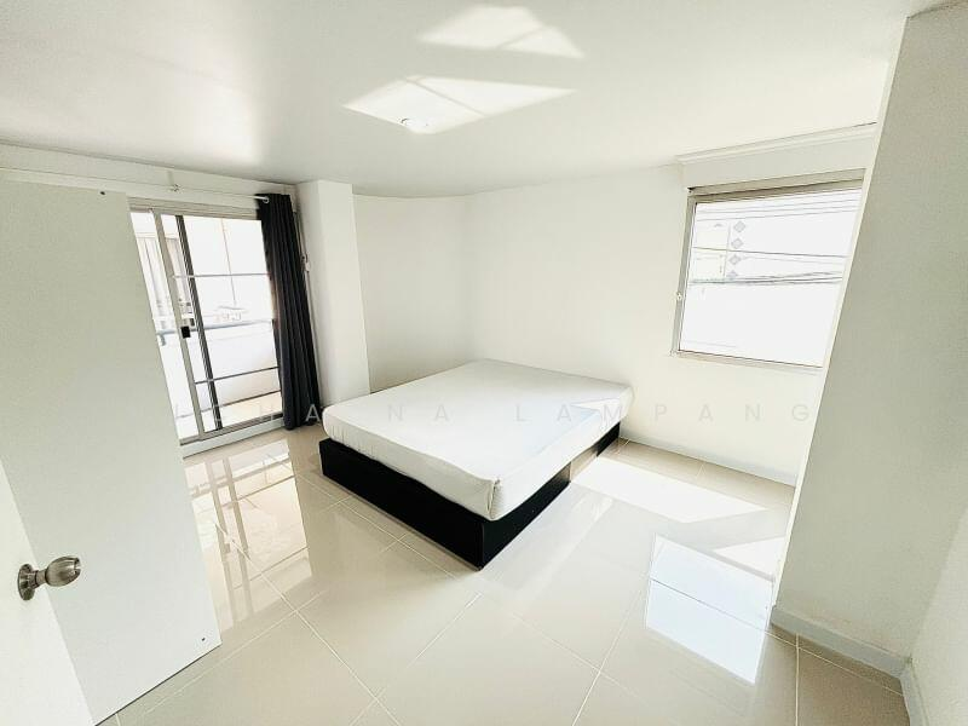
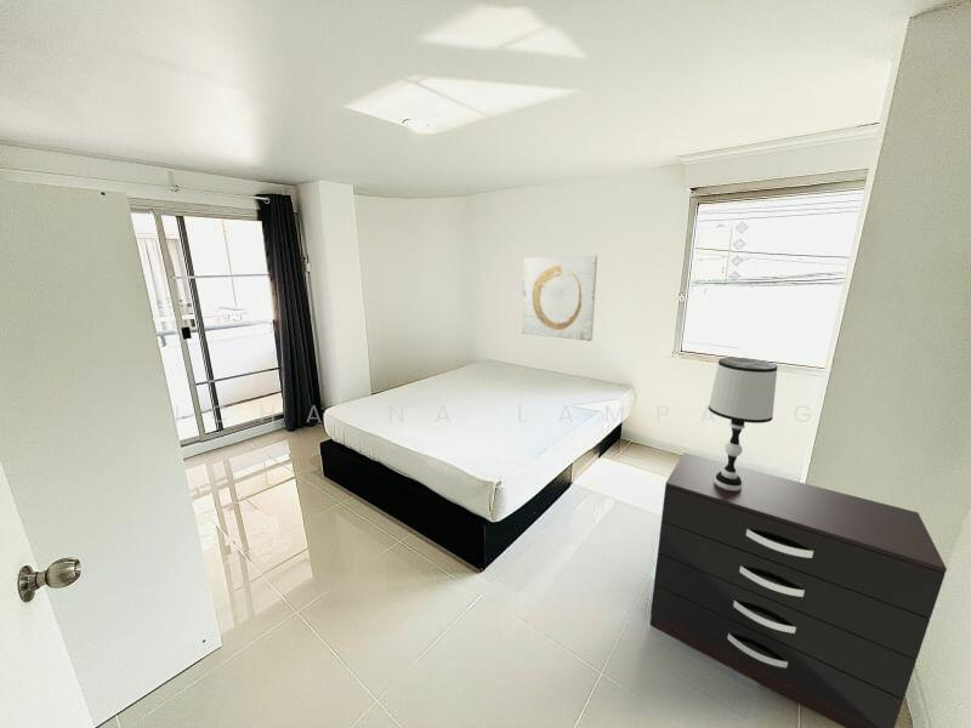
+ table lamp [708,357,778,491]
+ dresser [649,451,948,728]
+ wall art [521,255,598,342]
